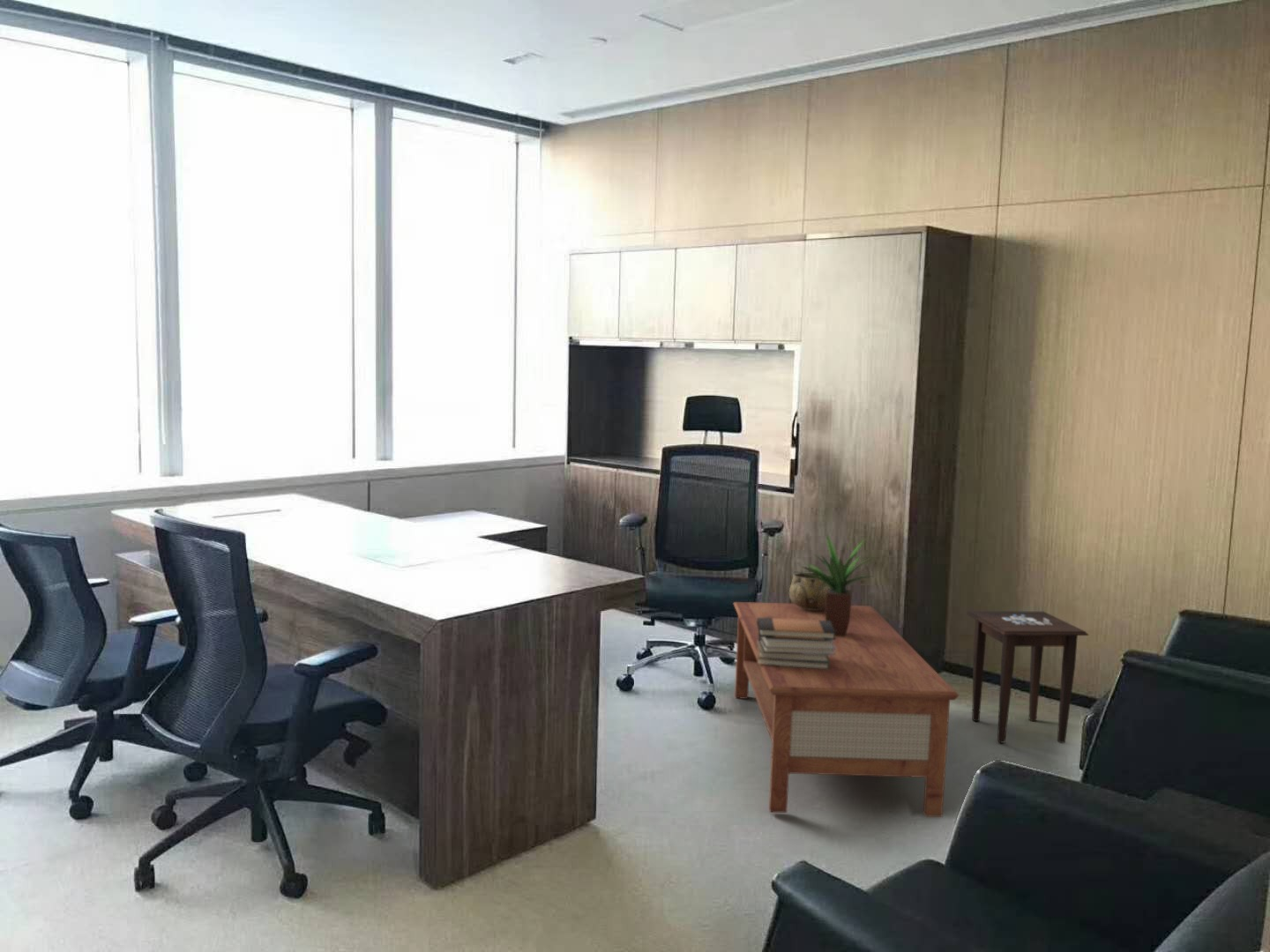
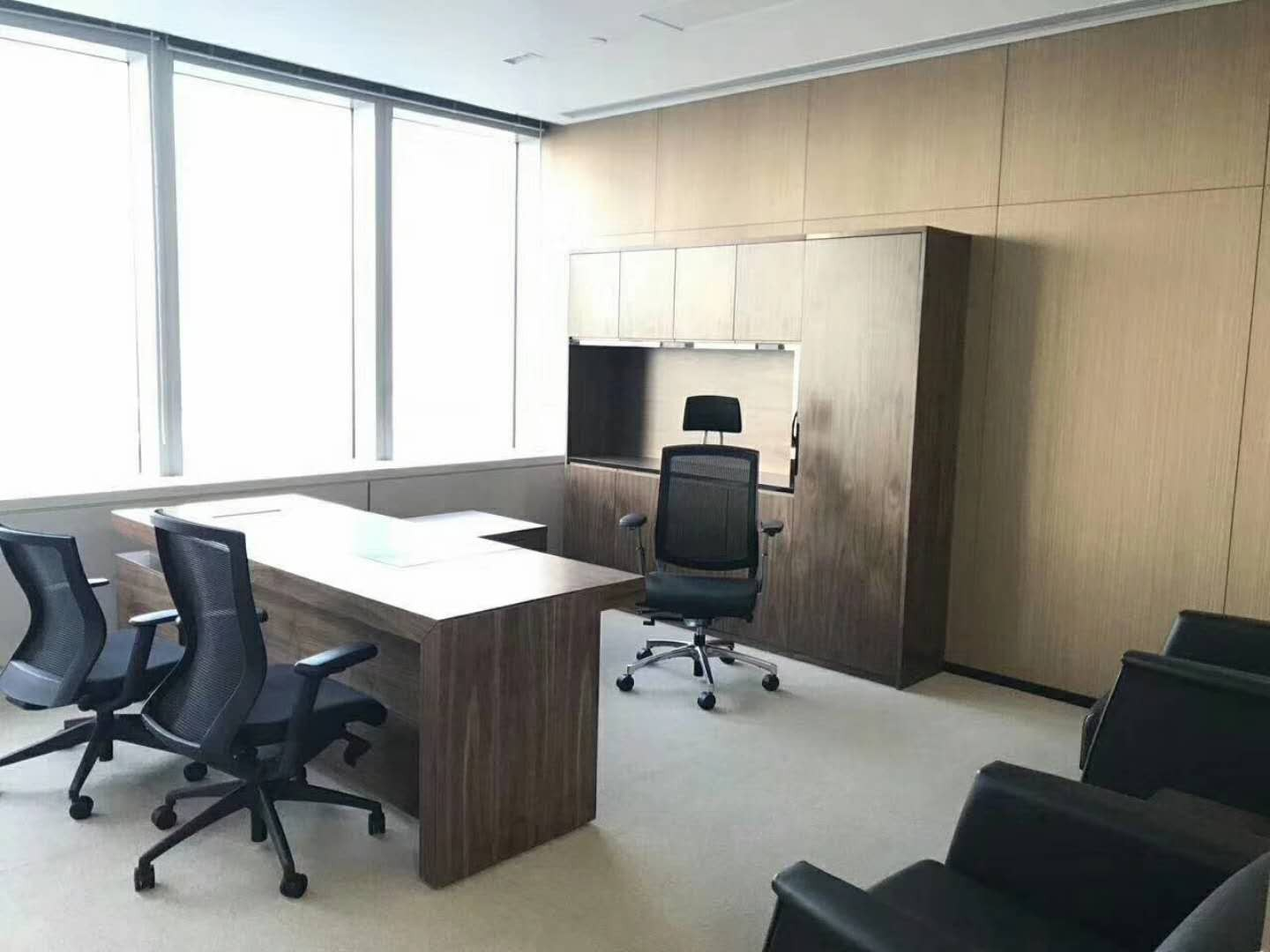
- side table [965,610,1089,744]
- coffee table [732,601,960,818]
- potted plant [795,532,877,636]
- book stack [757,618,836,669]
- decorative bowl [788,572,831,610]
